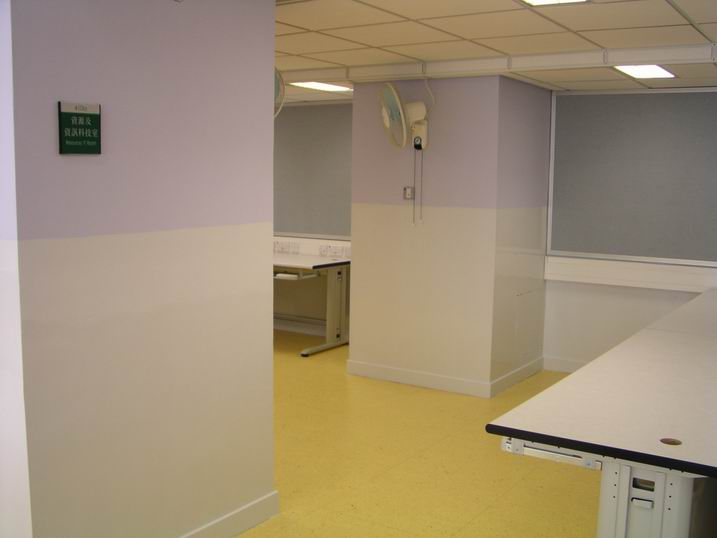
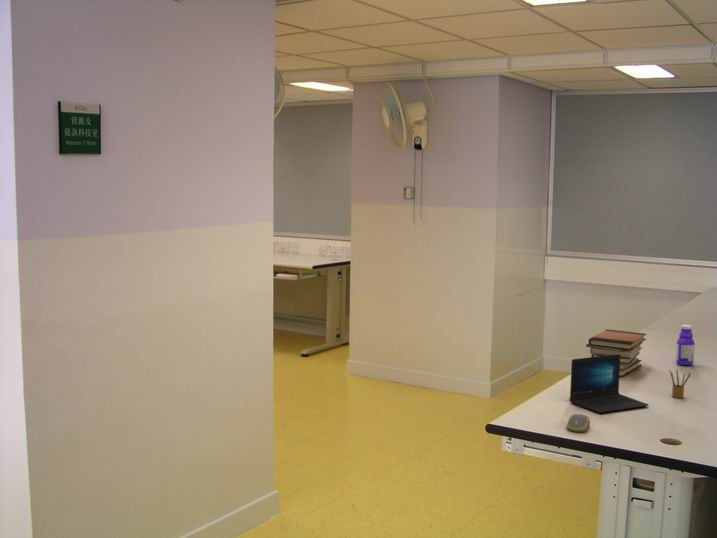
+ pencil box [668,368,692,399]
+ computer mouse [566,413,591,433]
+ book stack [585,328,647,377]
+ laptop [568,354,650,414]
+ bottle [675,324,696,366]
